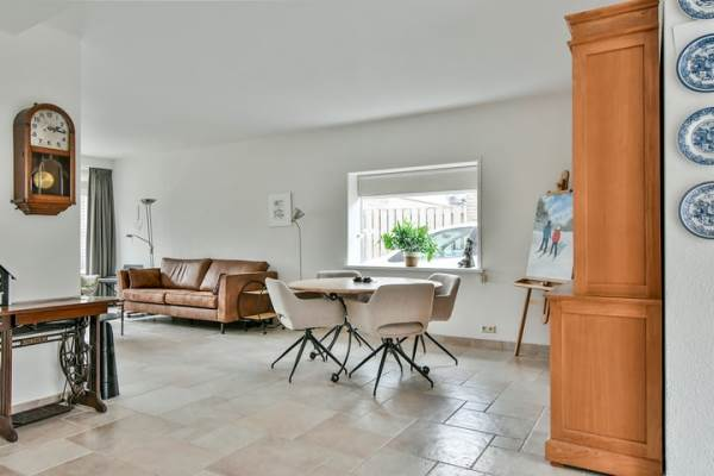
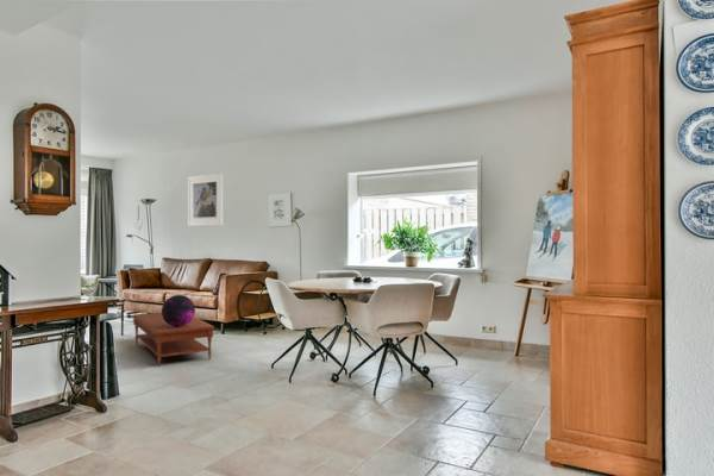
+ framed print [187,173,224,227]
+ decorative orb [161,294,196,327]
+ coffee table [131,312,215,368]
